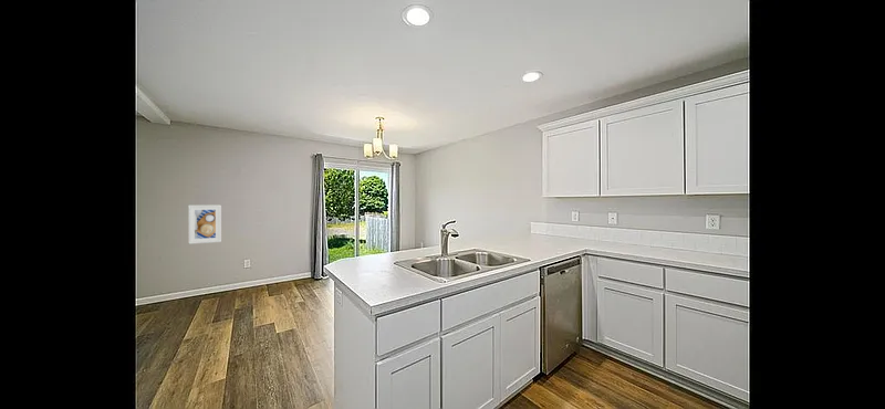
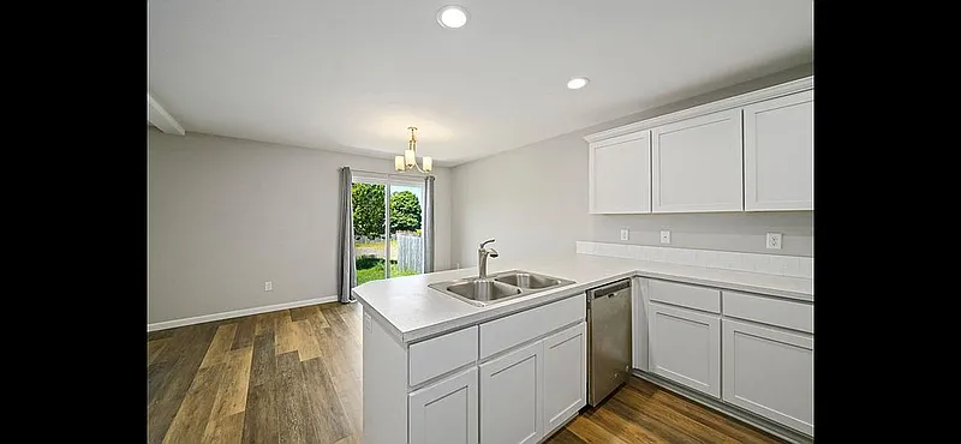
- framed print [187,204,222,245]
